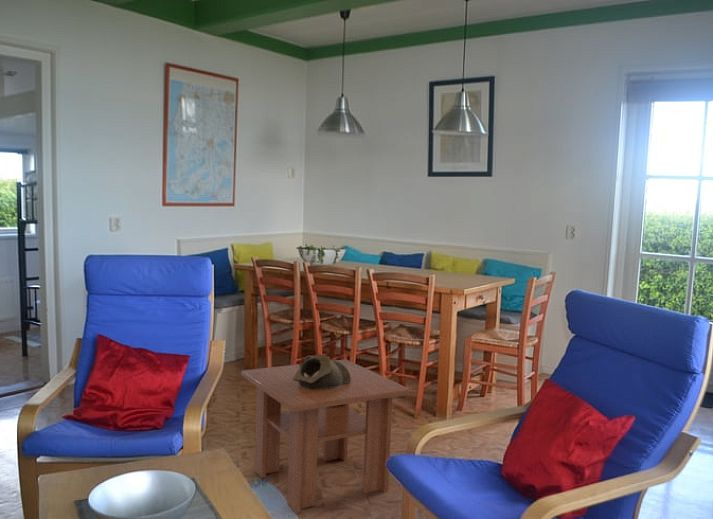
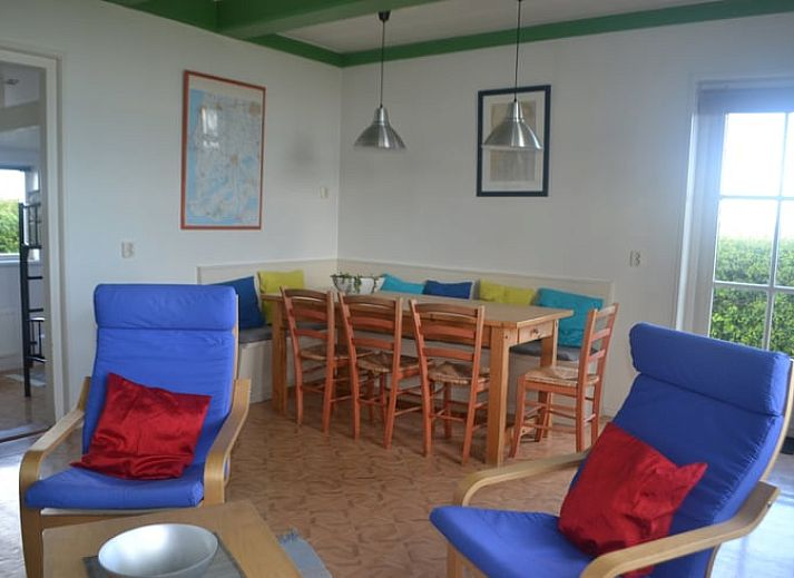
- decorative bowl [293,353,351,389]
- coffee table [240,358,411,514]
